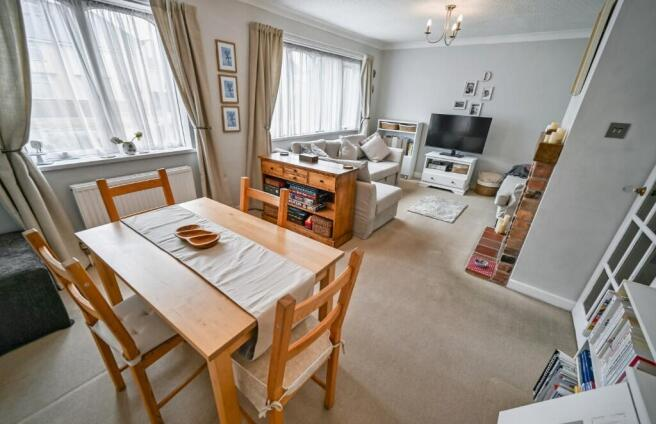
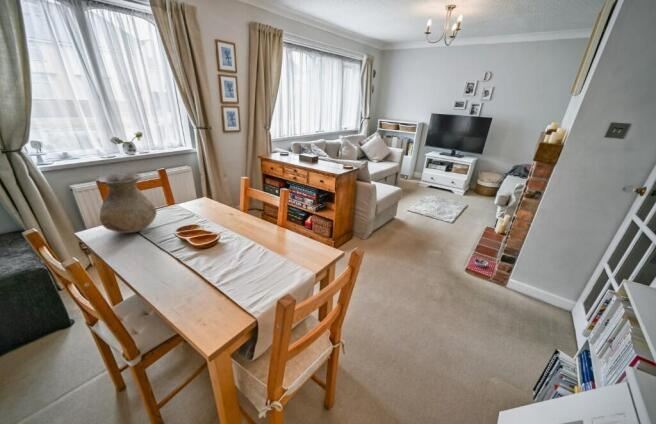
+ vase [96,172,158,234]
